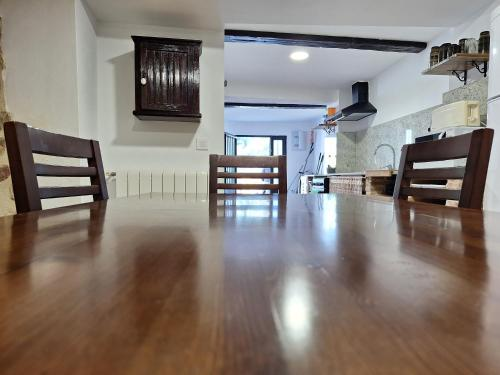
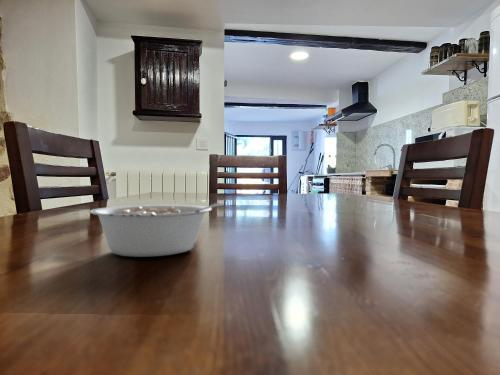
+ legume [88,202,223,258]
